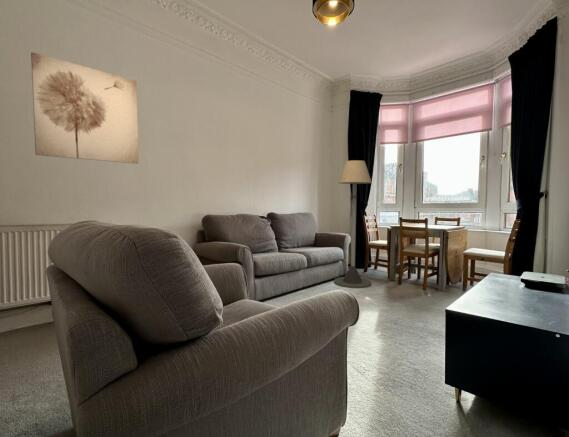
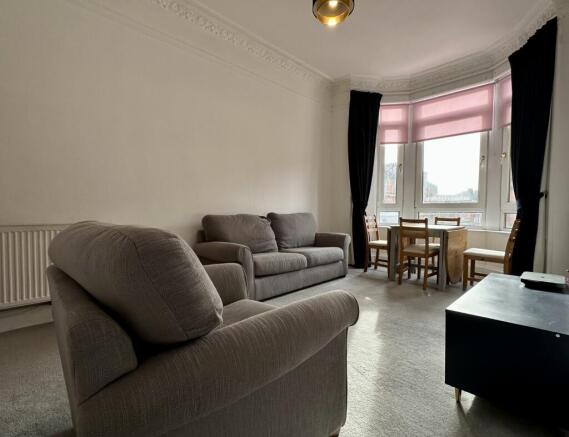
- floor lamp [333,159,373,289]
- wall art [30,51,139,165]
